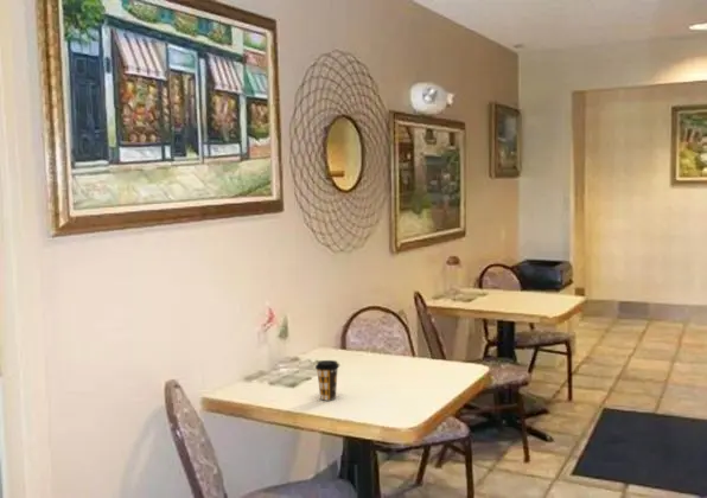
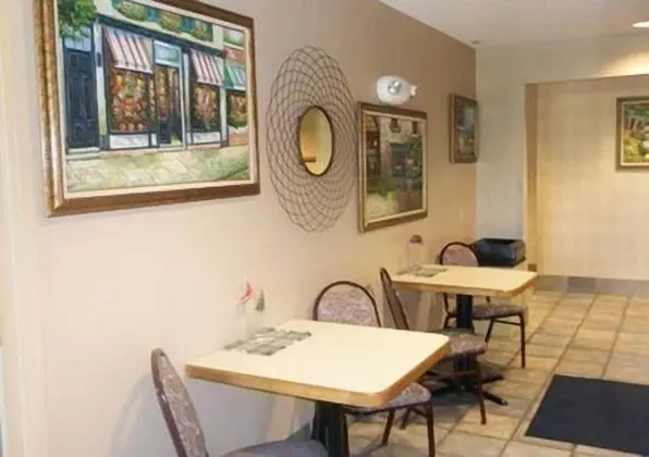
- coffee cup [314,359,340,401]
